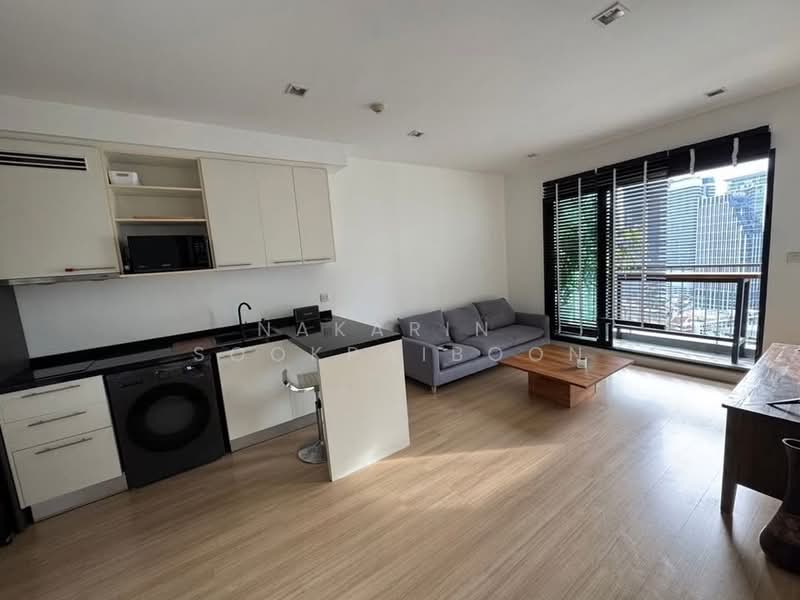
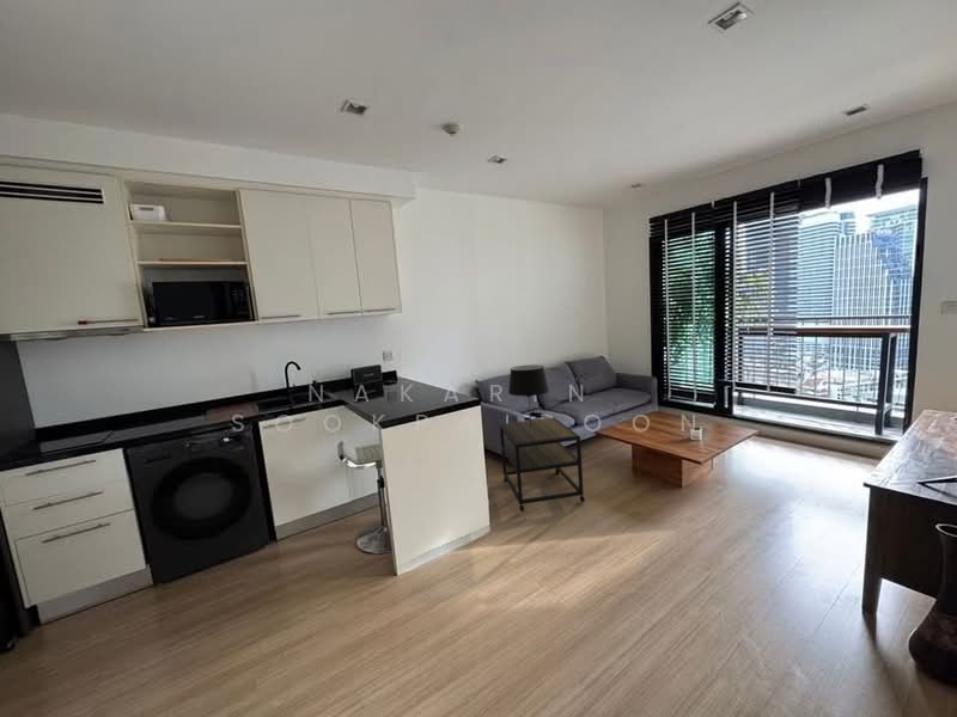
+ side table [499,417,586,513]
+ table lamp [507,364,550,424]
